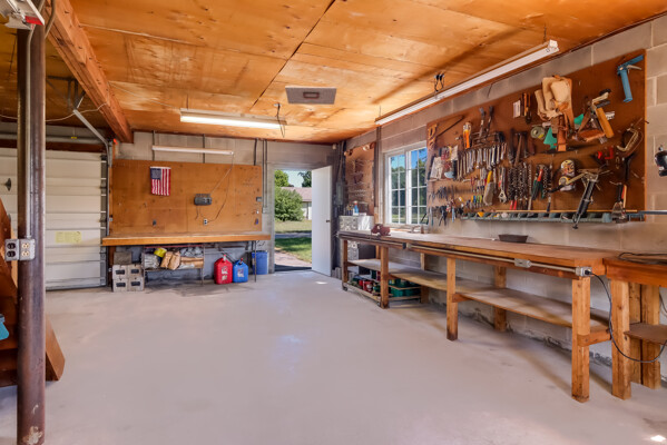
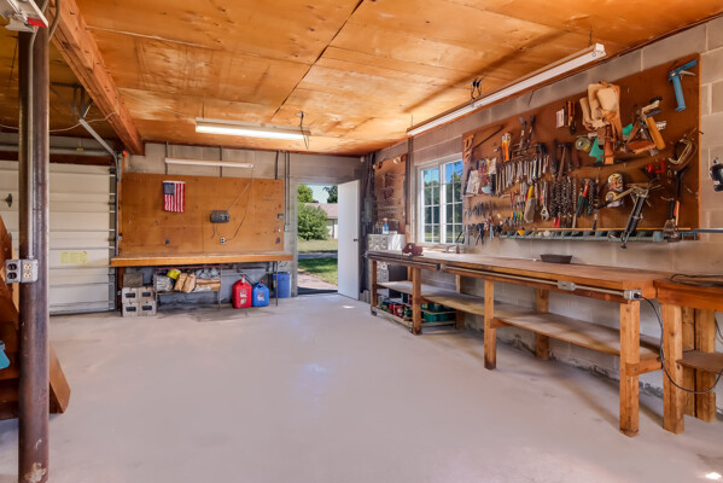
- ceiling vent [284,85,339,106]
